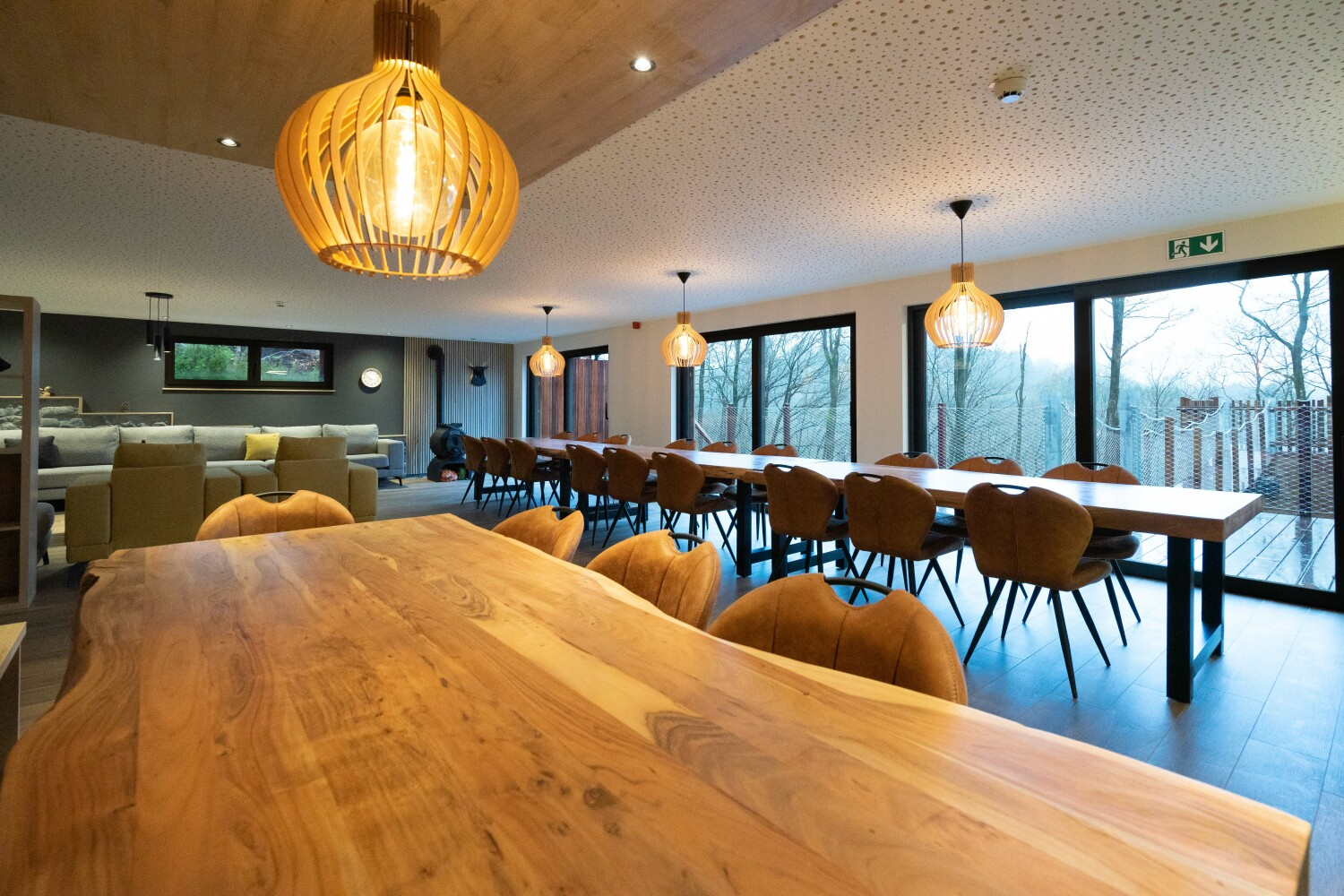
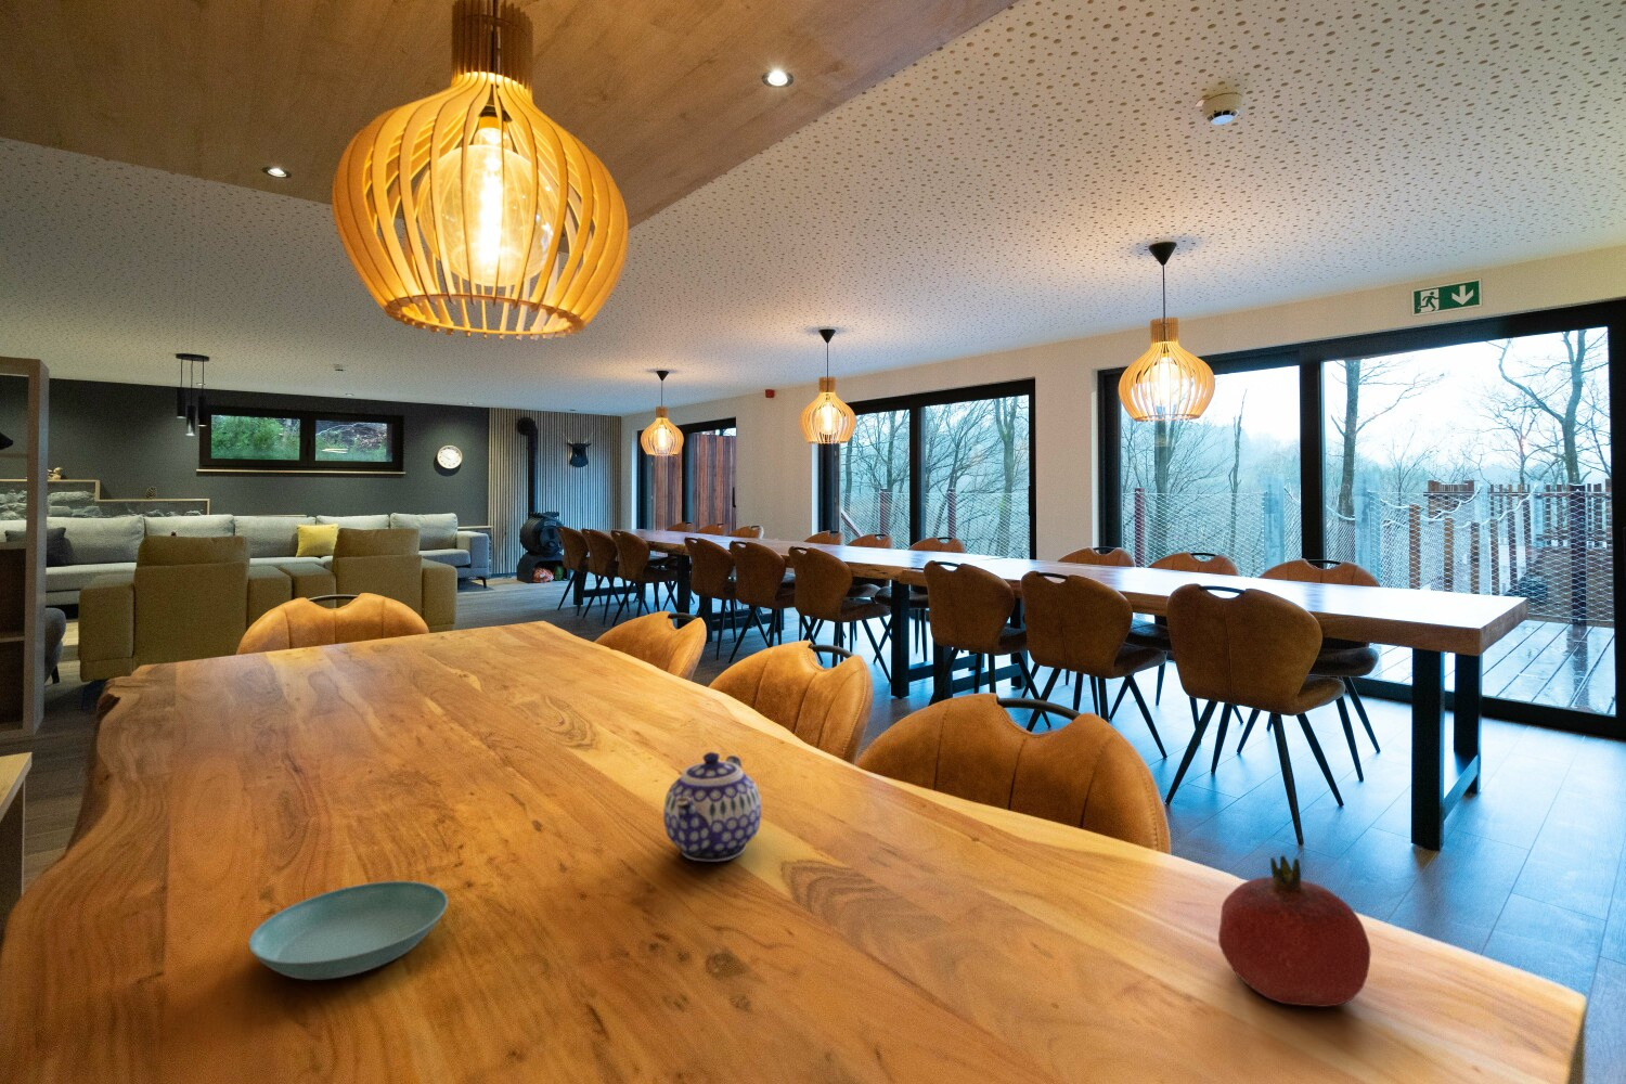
+ fruit [1217,854,1371,1008]
+ teapot [662,751,762,863]
+ saucer [247,881,449,981]
